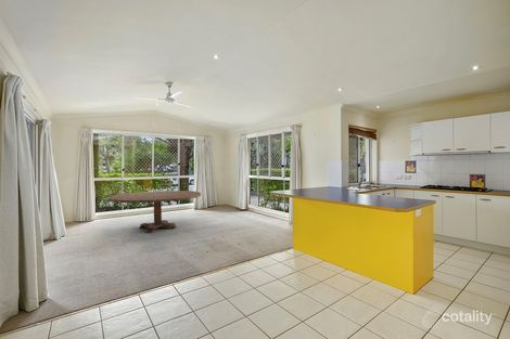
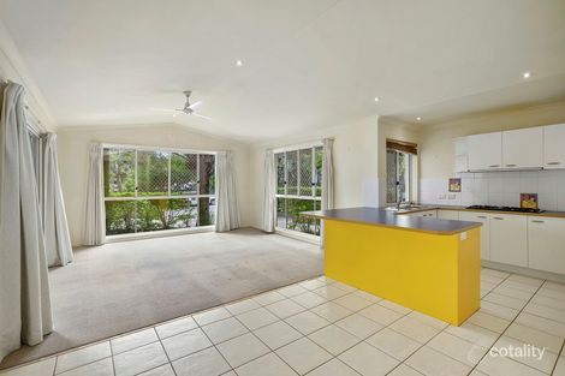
- dining table [106,190,202,233]
